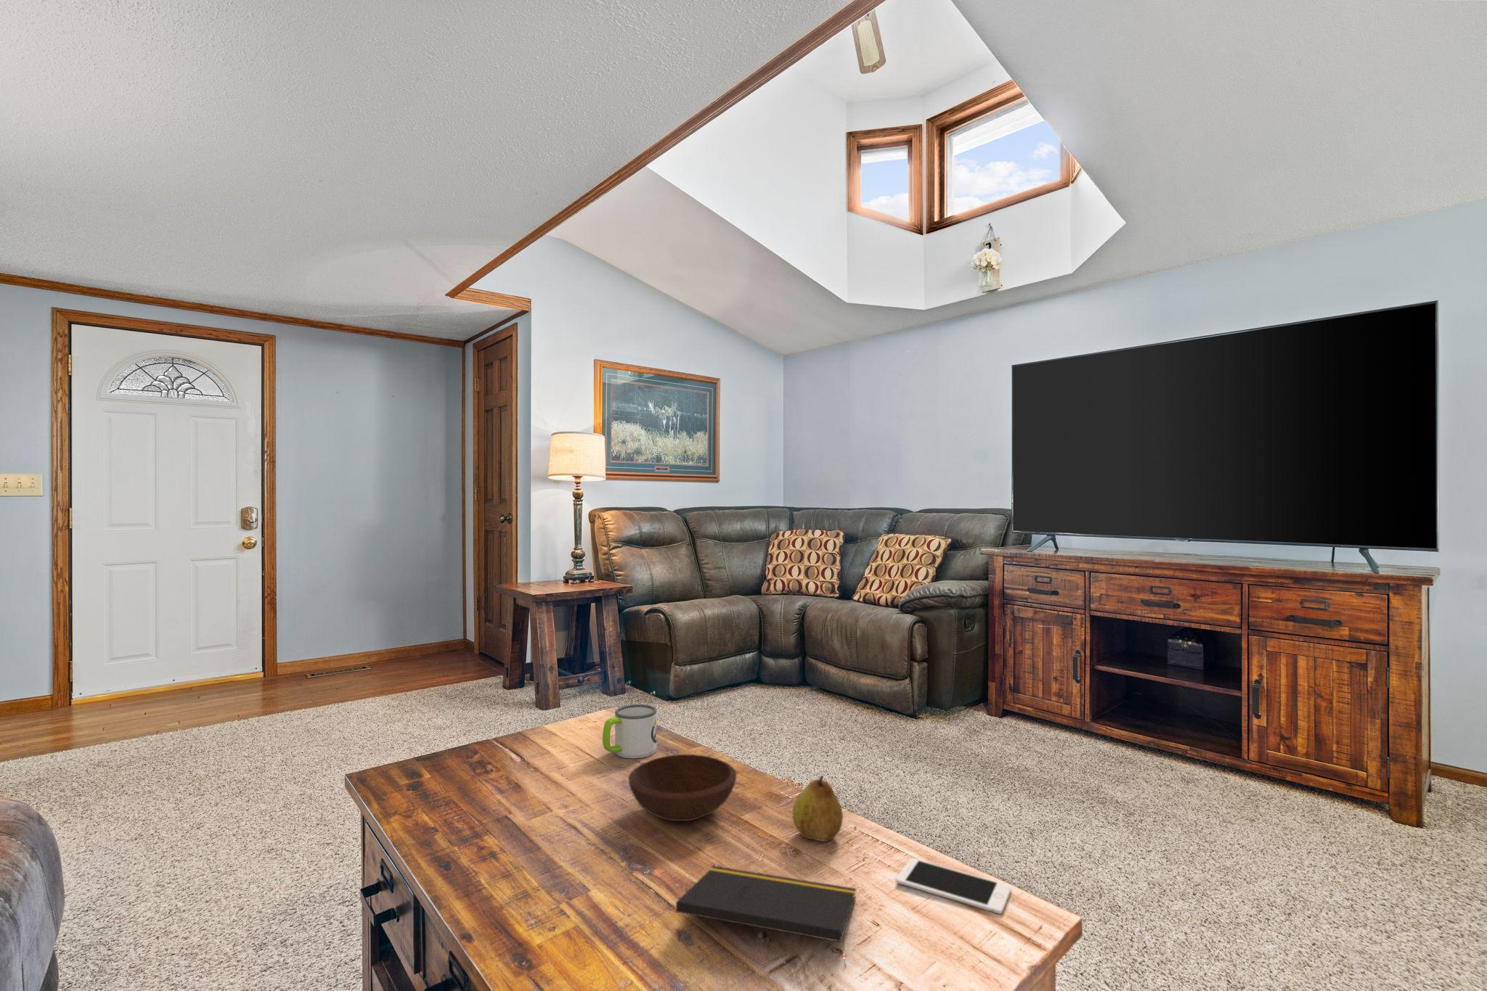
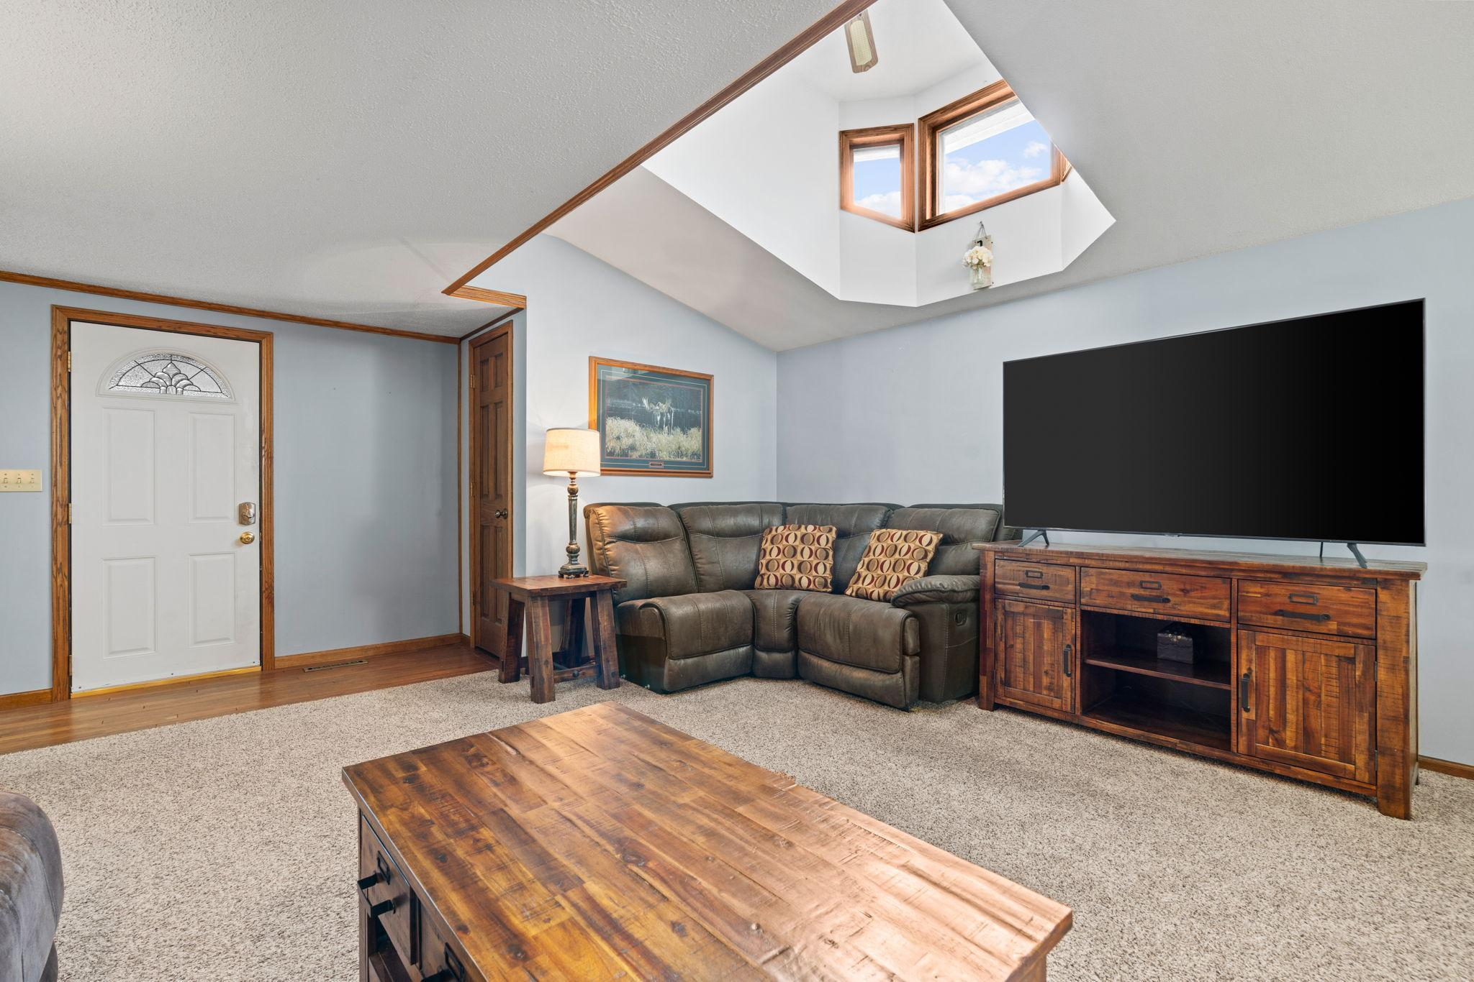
- notepad [675,866,856,967]
- cell phone [895,857,1012,915]
- mug [602,703,657,759]
- fruit [792,775,844,843]
- bowl [627,754,738,822]
